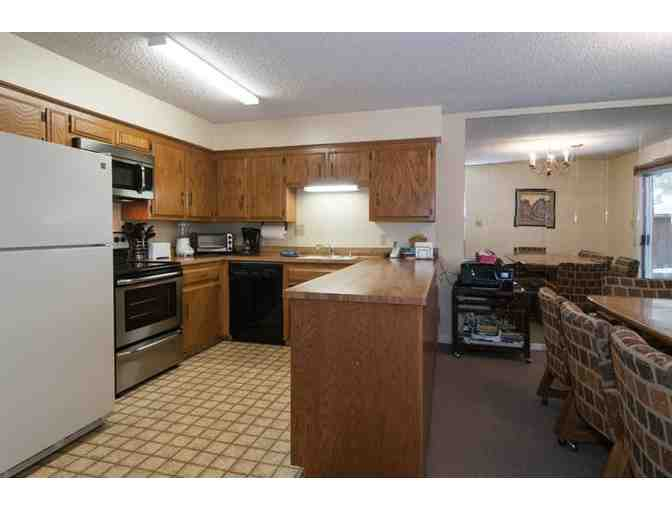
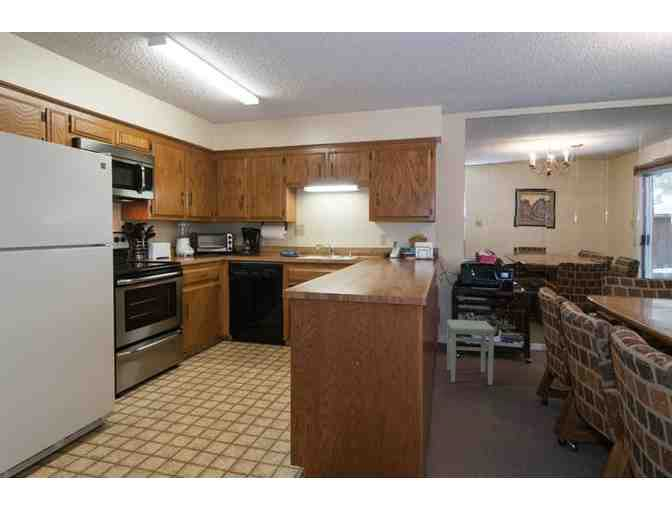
+ stool [446,319,496,386]
